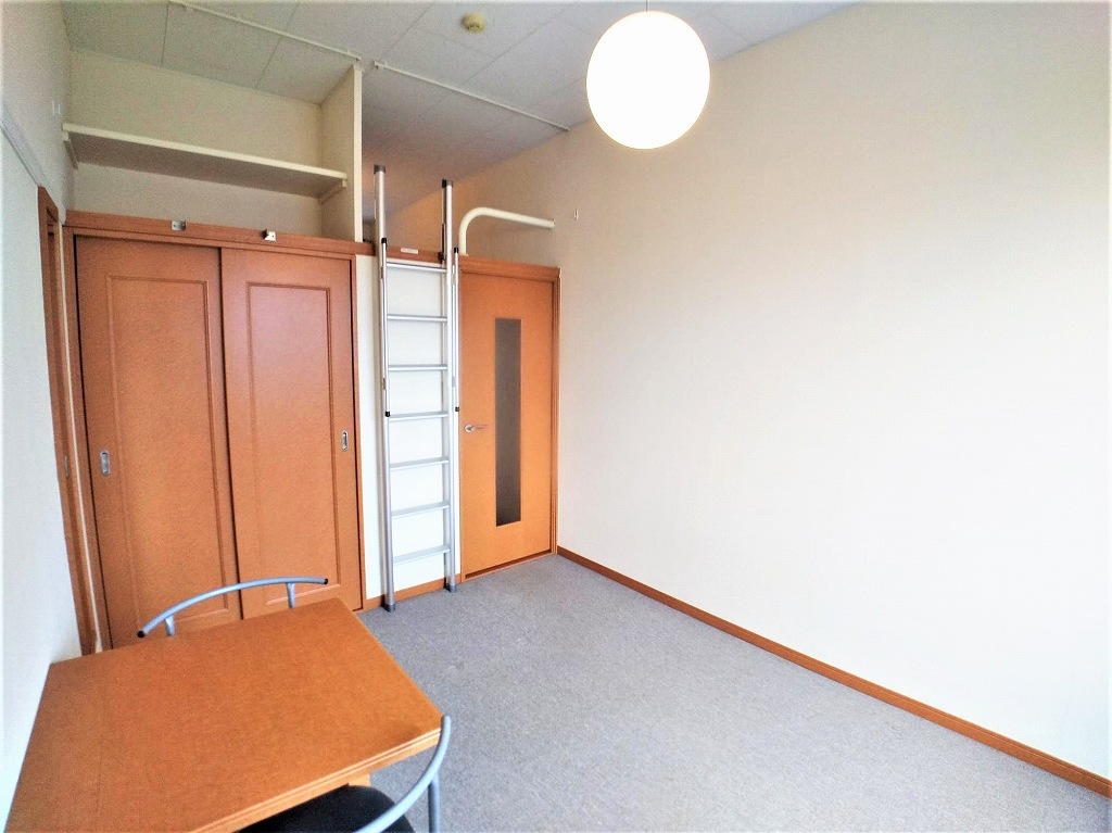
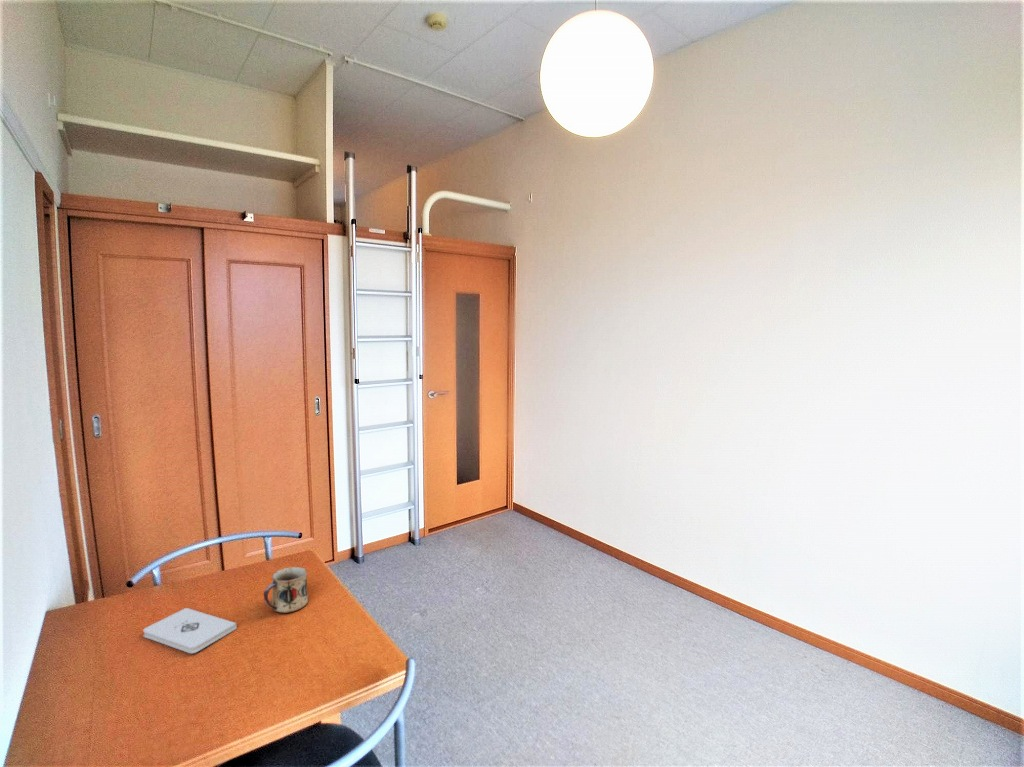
+ notepad [142,607,237,654]
+ mug [263,566,309,614]
